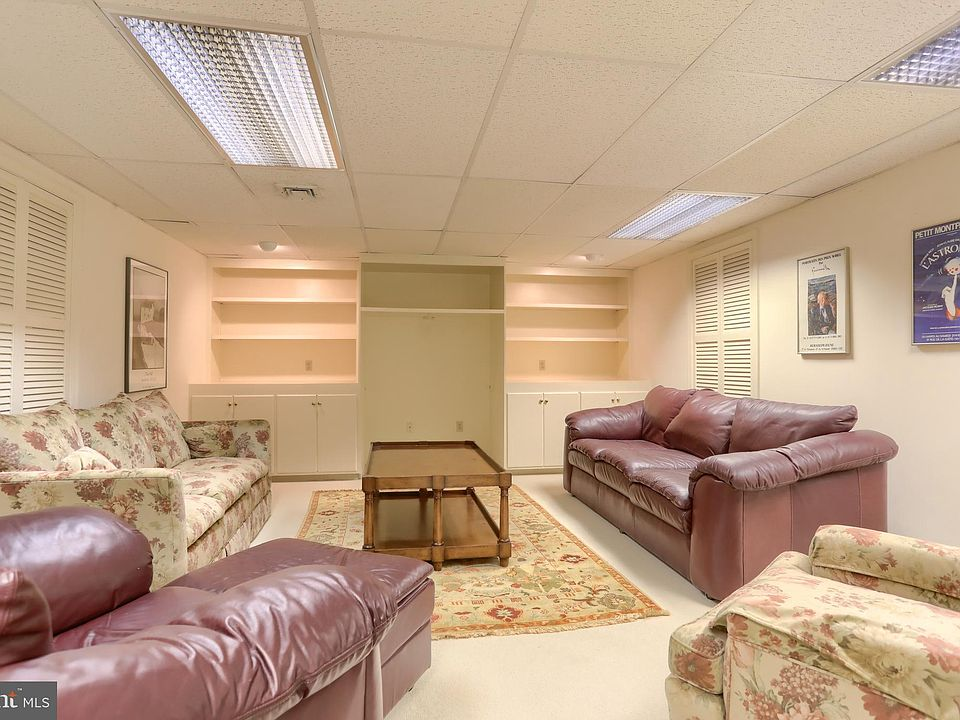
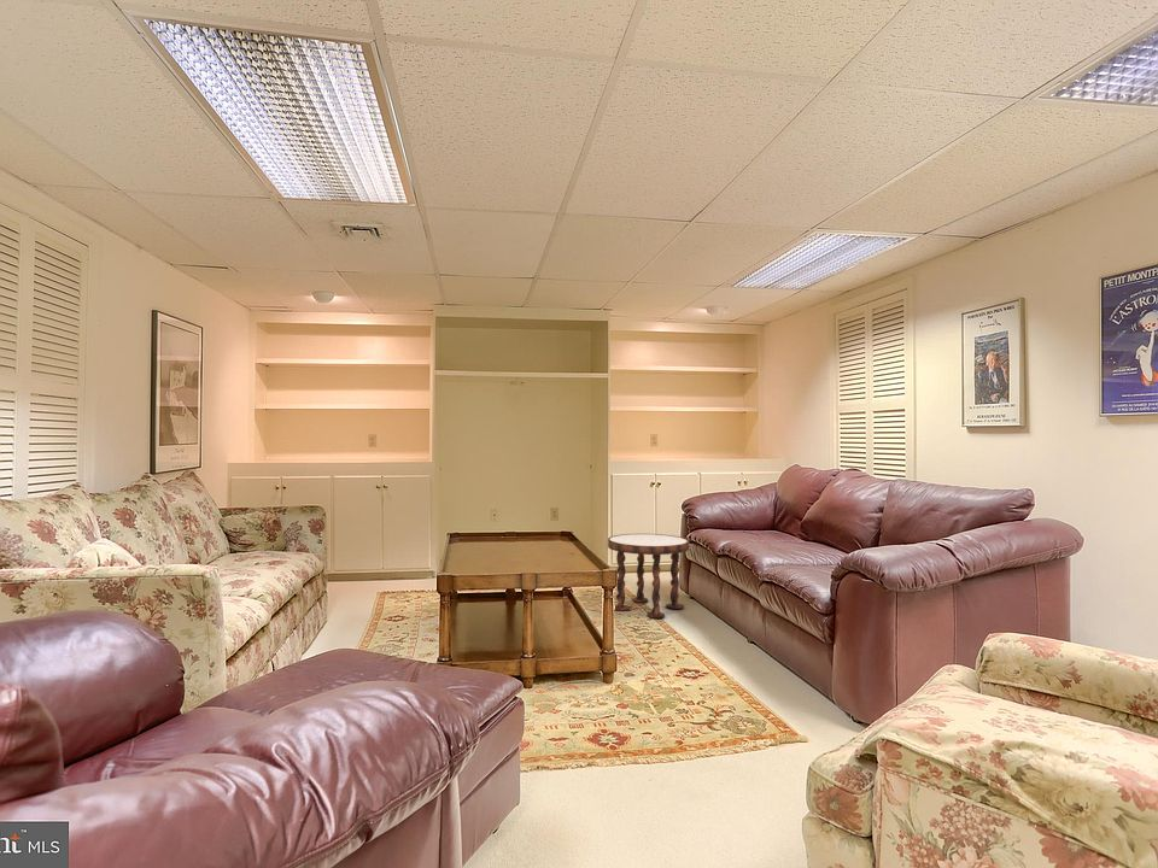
+ side table [607,533,690,620]
